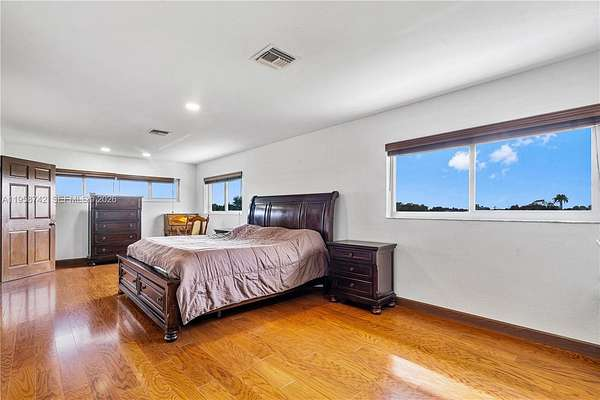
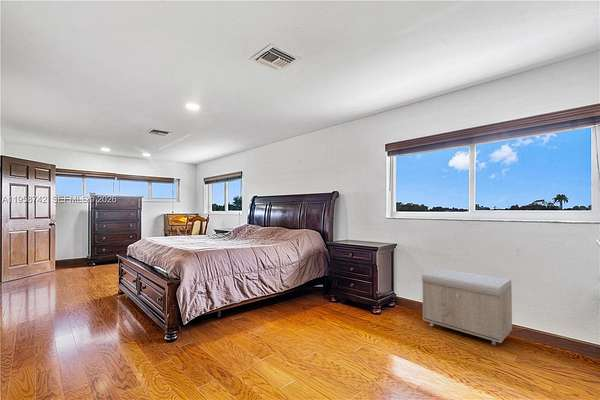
+ storage bench [421,267,513,346]
